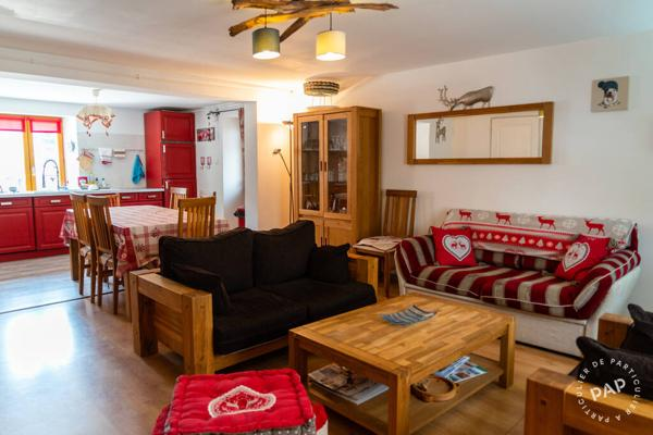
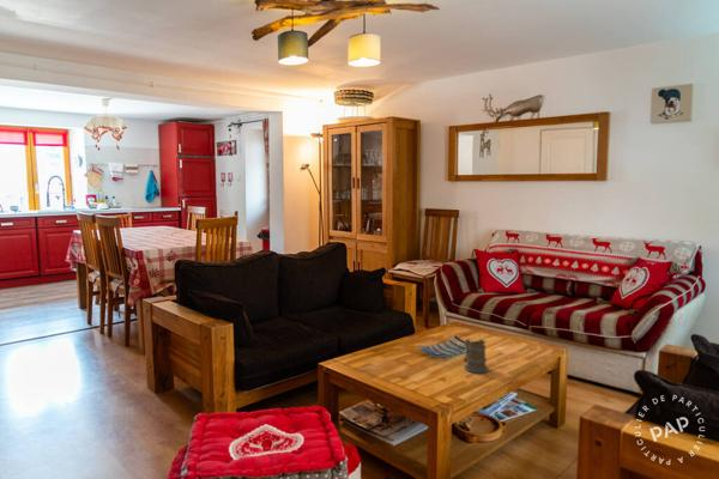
+ mug [463,338,490,374]
